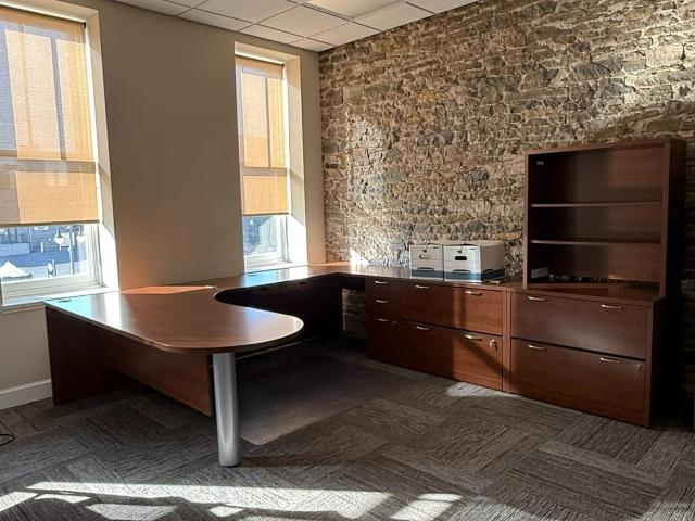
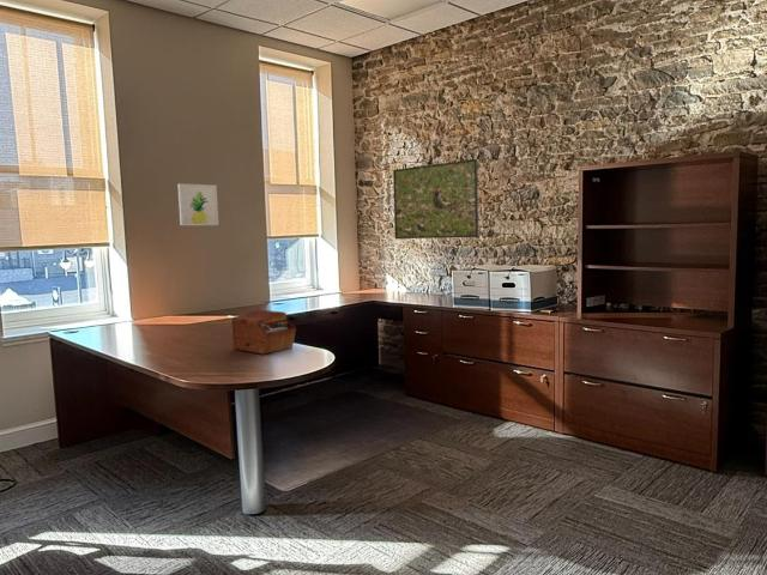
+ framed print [392,158,479,240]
+ wall art [177,182,219,226]
+ sewing box [231,309,297,356]
